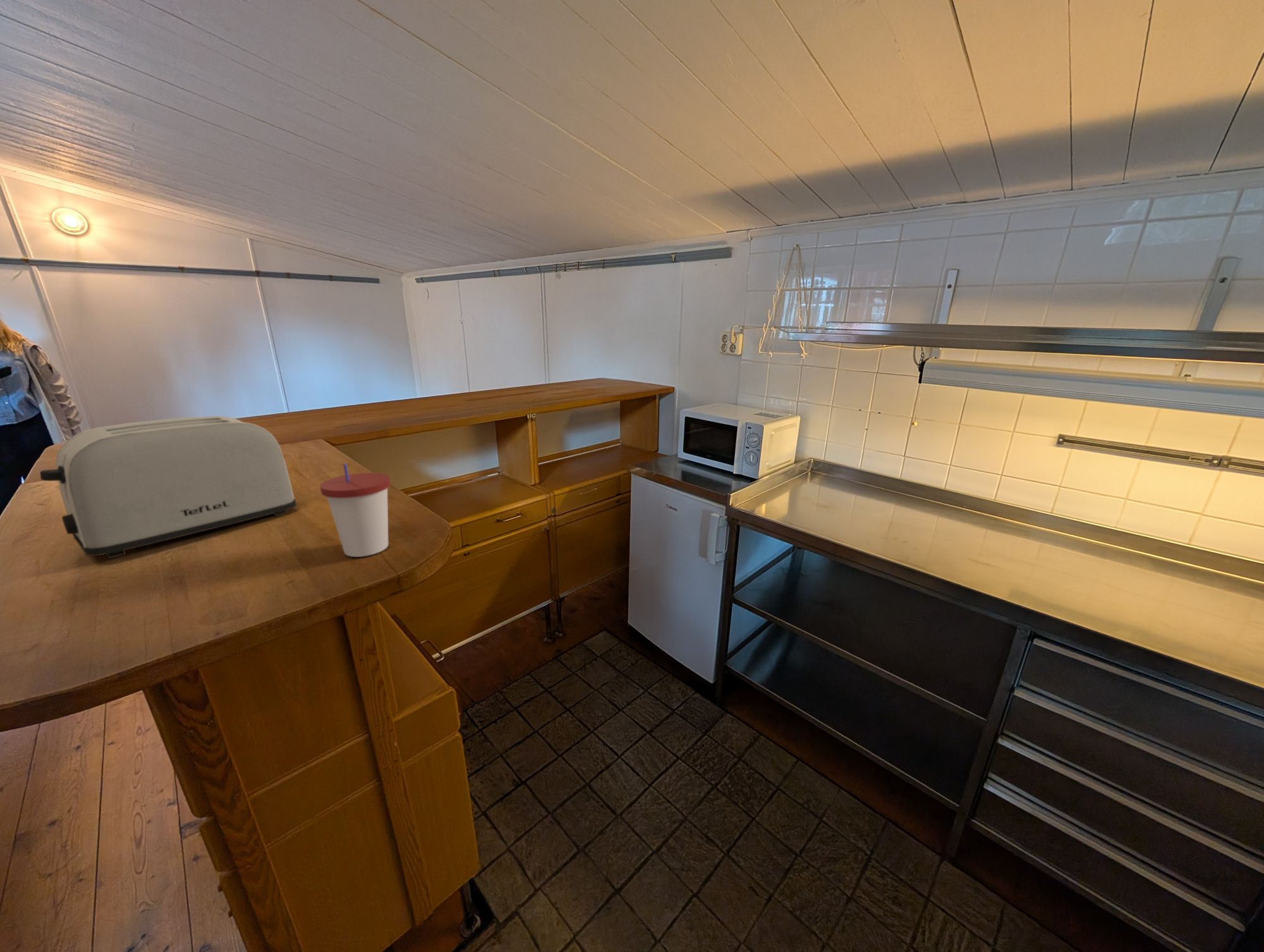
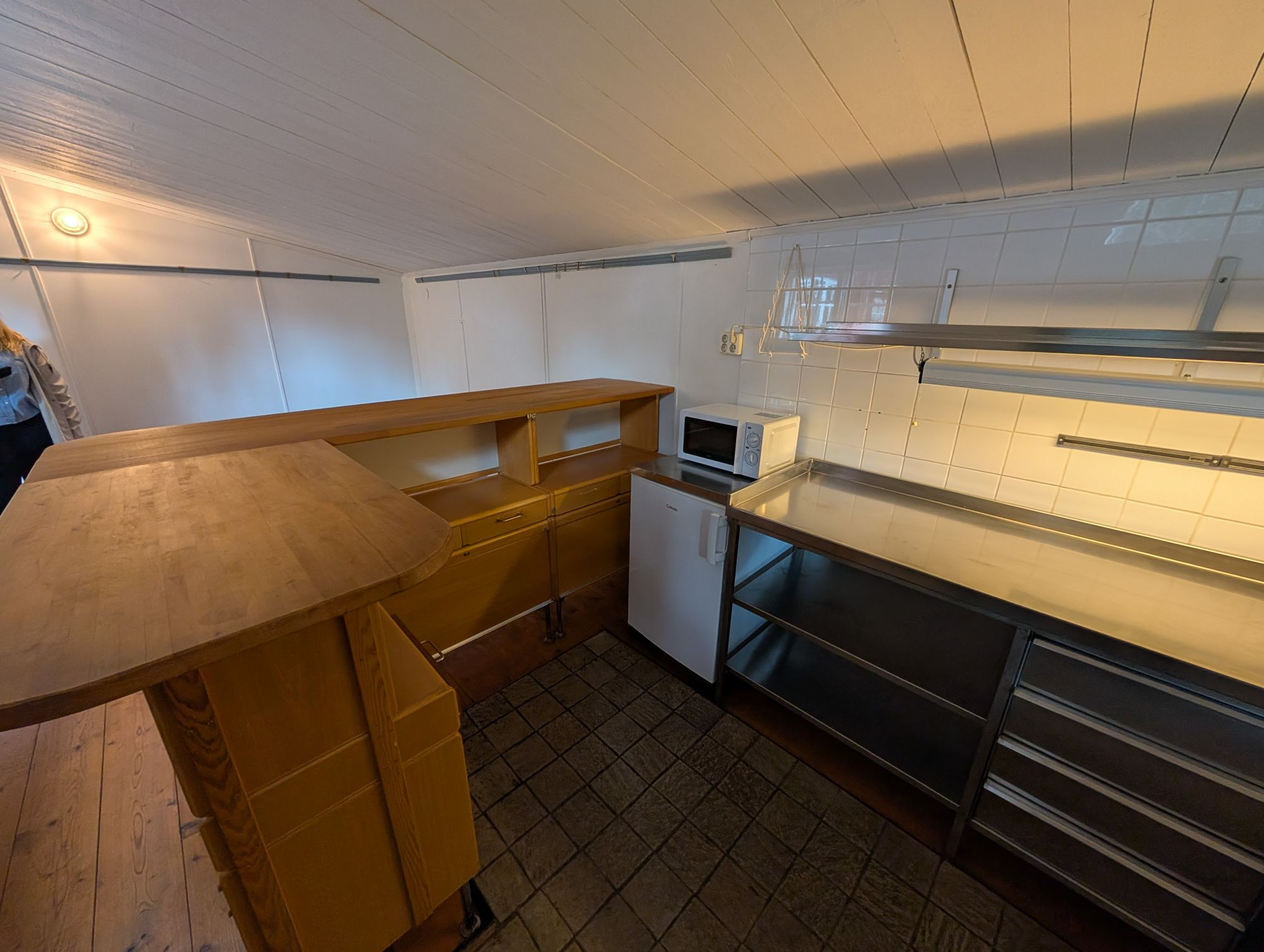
- cup [319,463,391,558]
- toaster [39,415,297,559]
